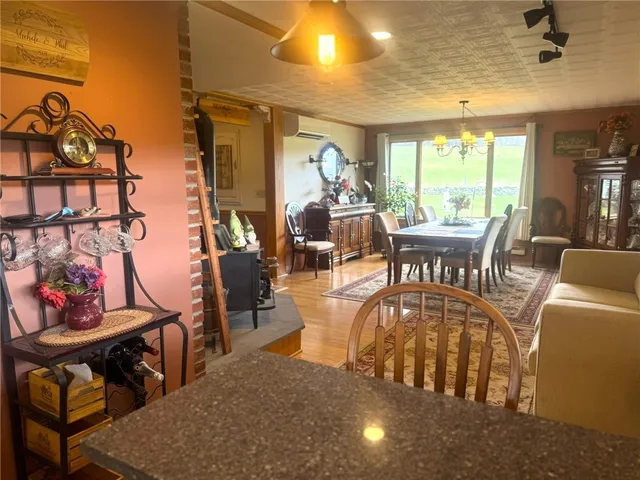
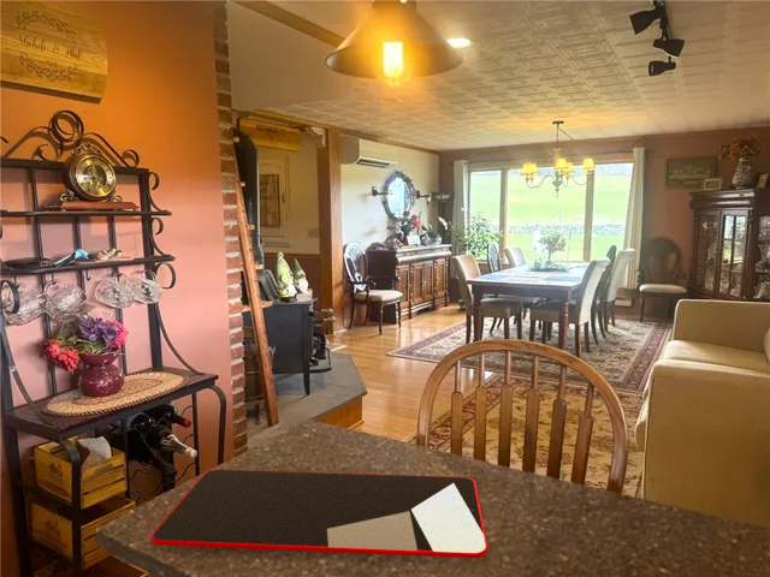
+ cutting board [150,469,488,559]
